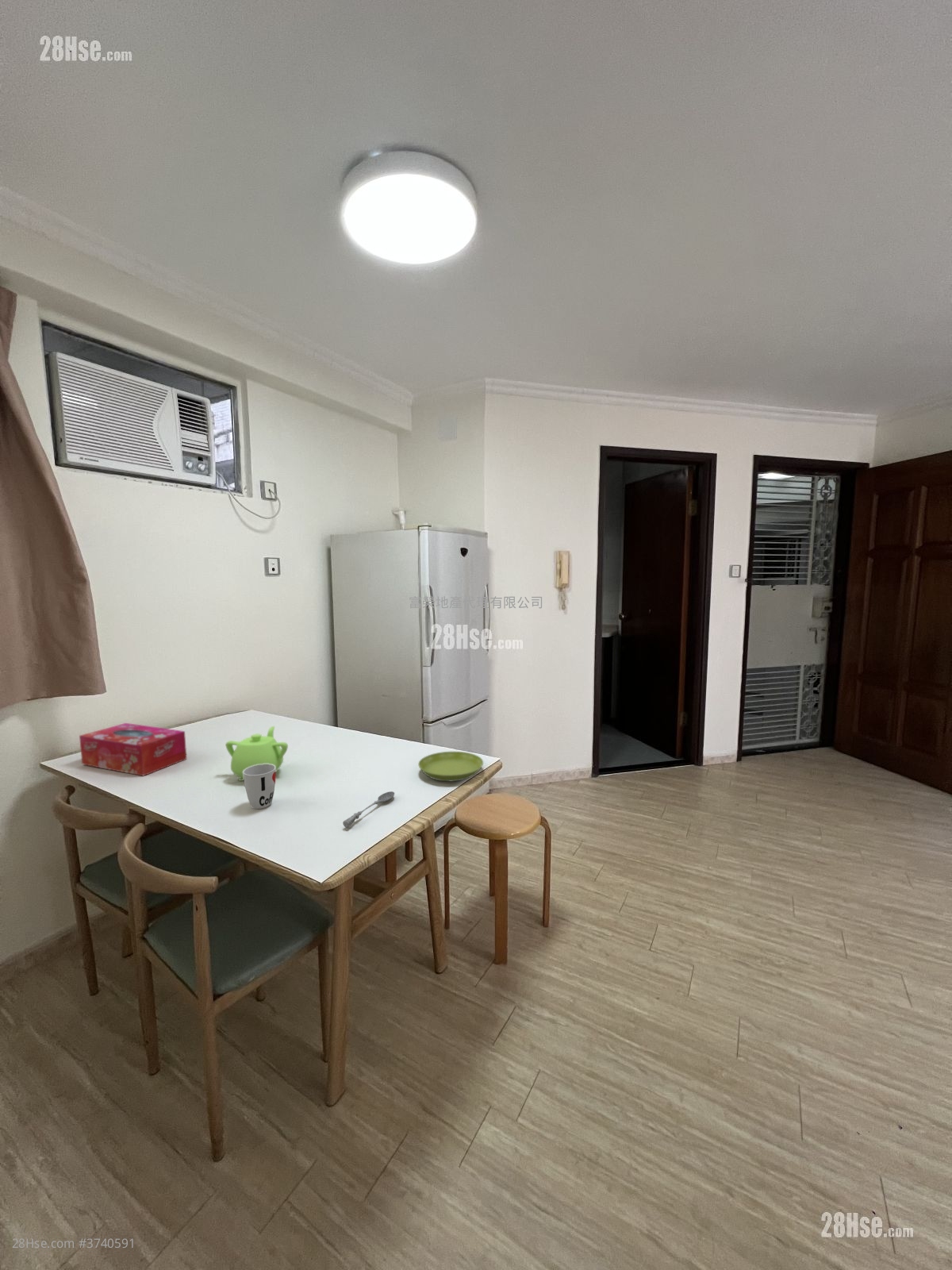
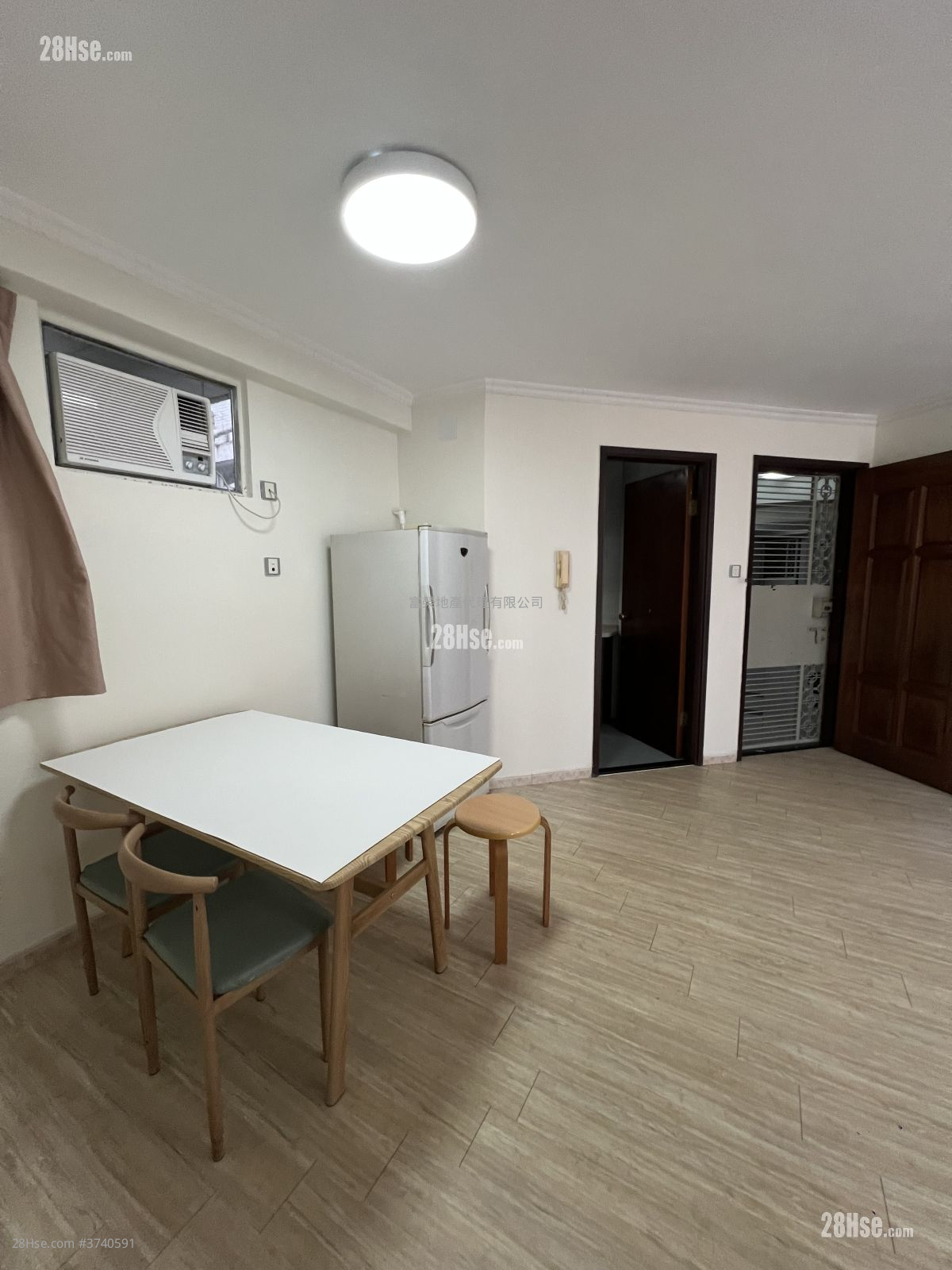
- teapot [225,725,289,782]
- saucer [417,751,484,782]
- soupspoon [342,791,395,829]
- tissue box [79,722,187,777]
- cup [243,764,276,810]
